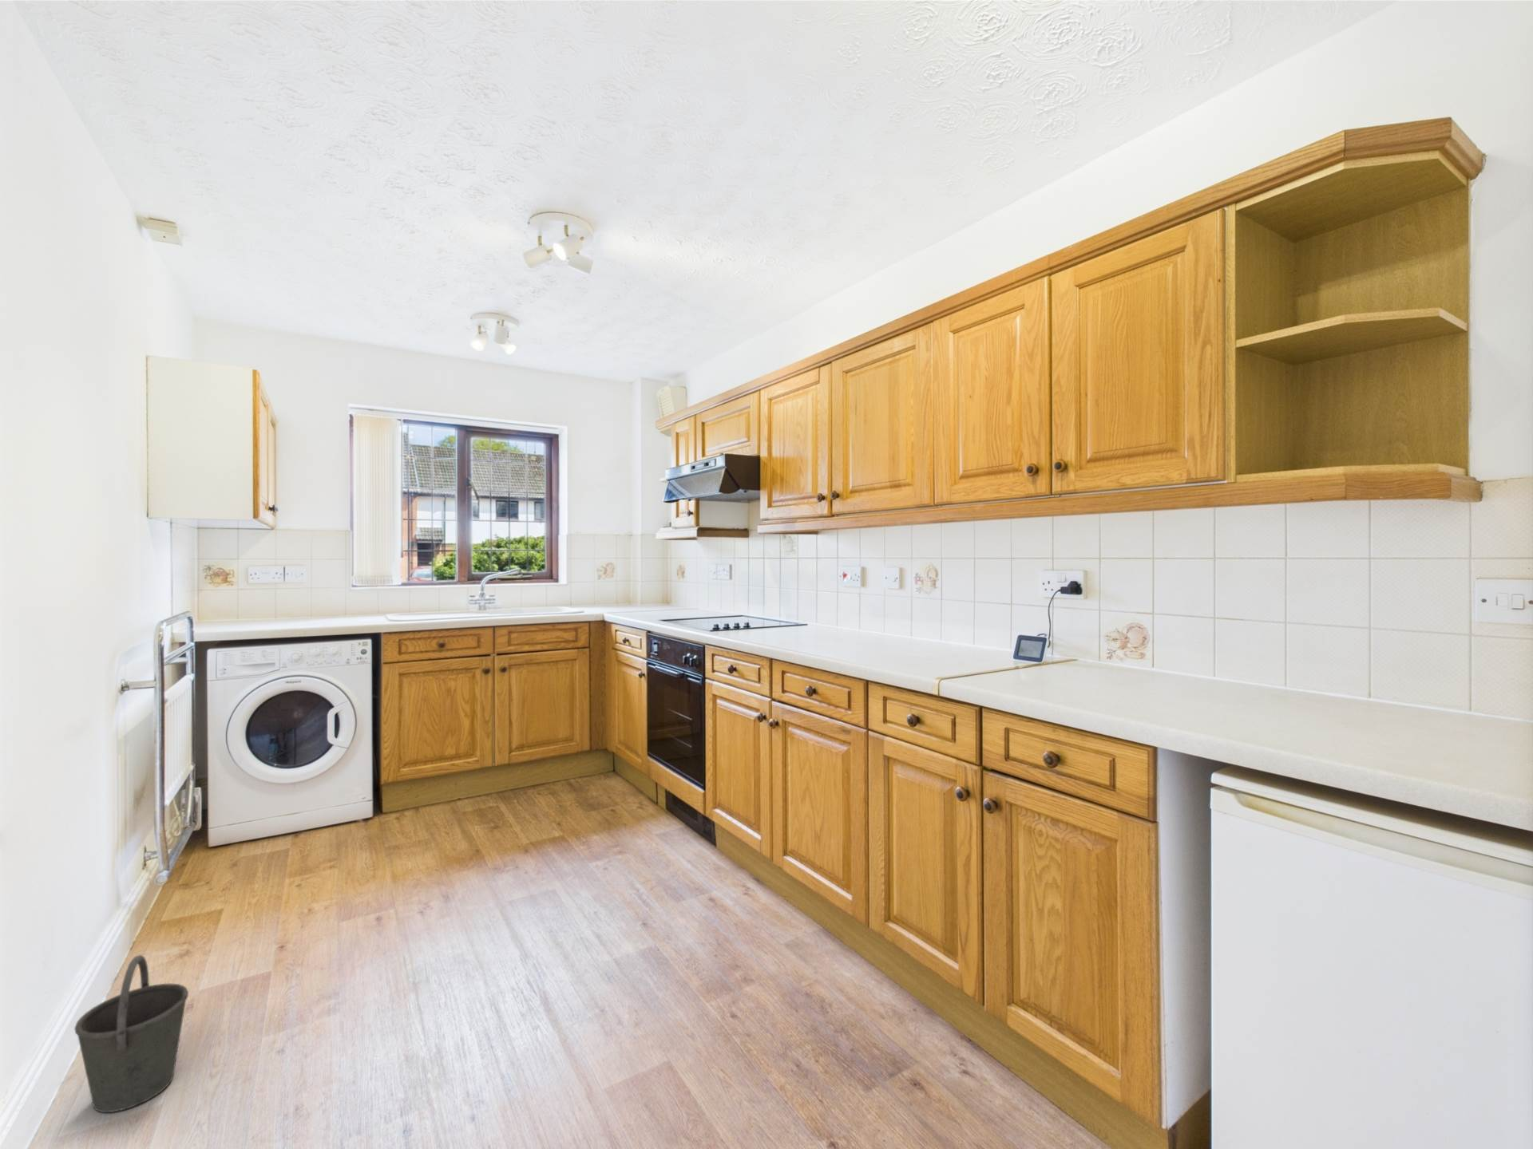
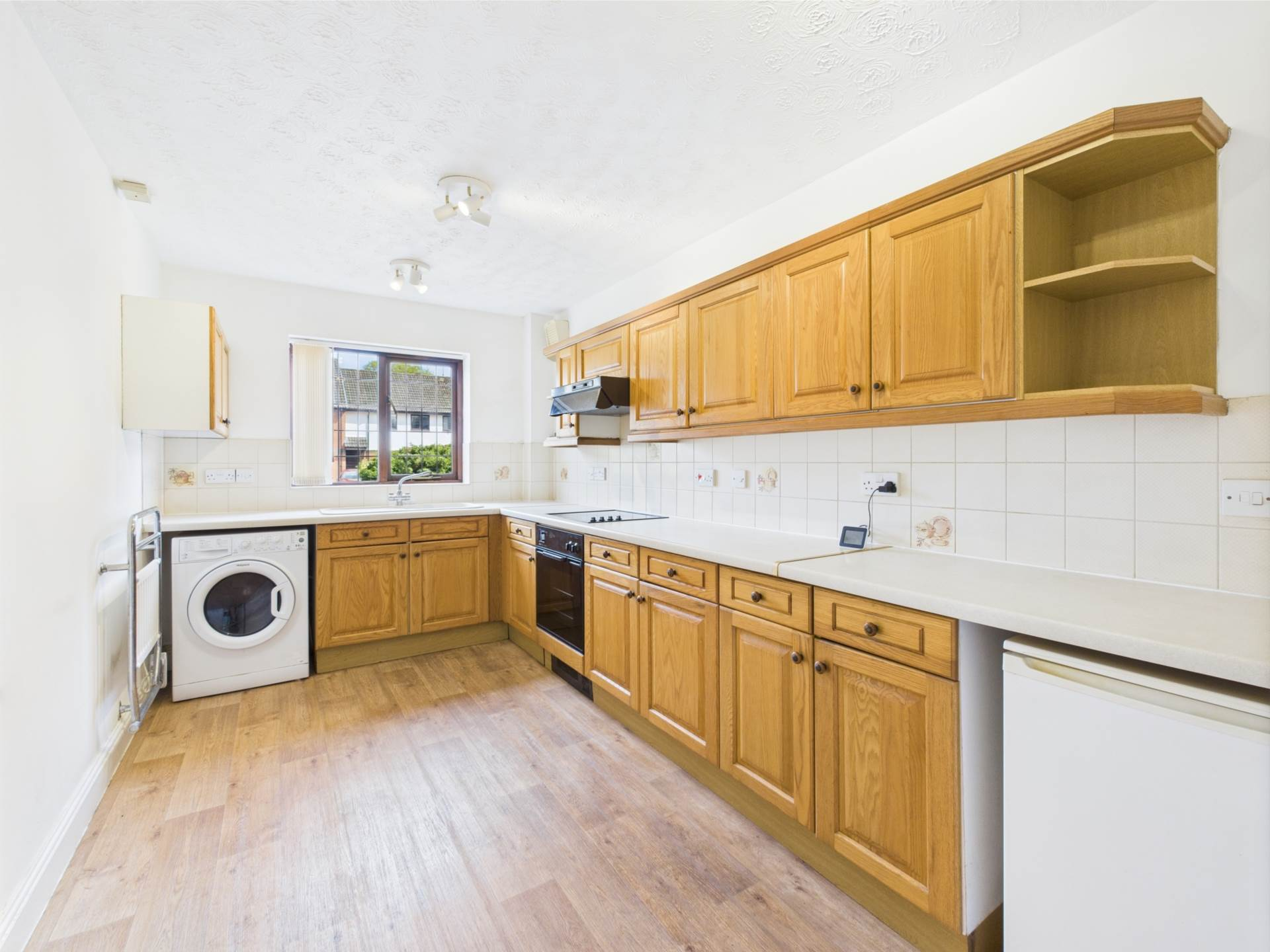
- bucket [74,955,190,1113]
